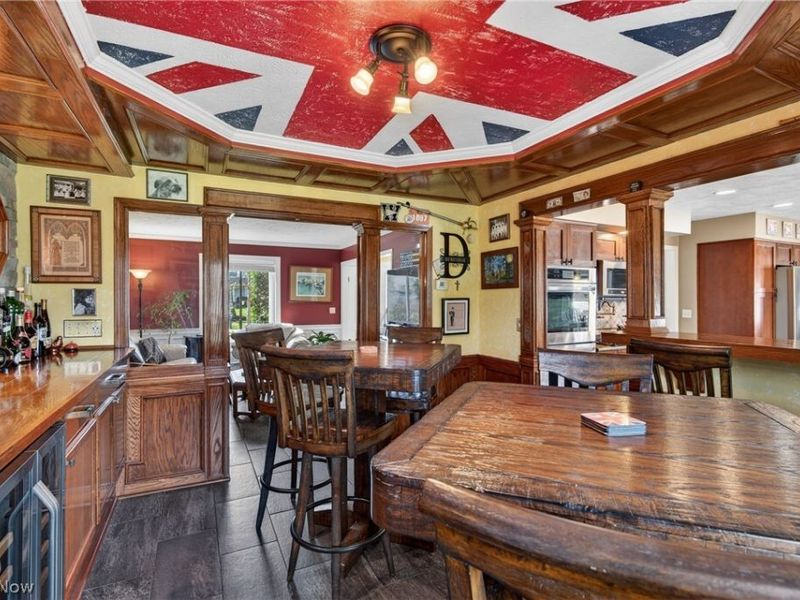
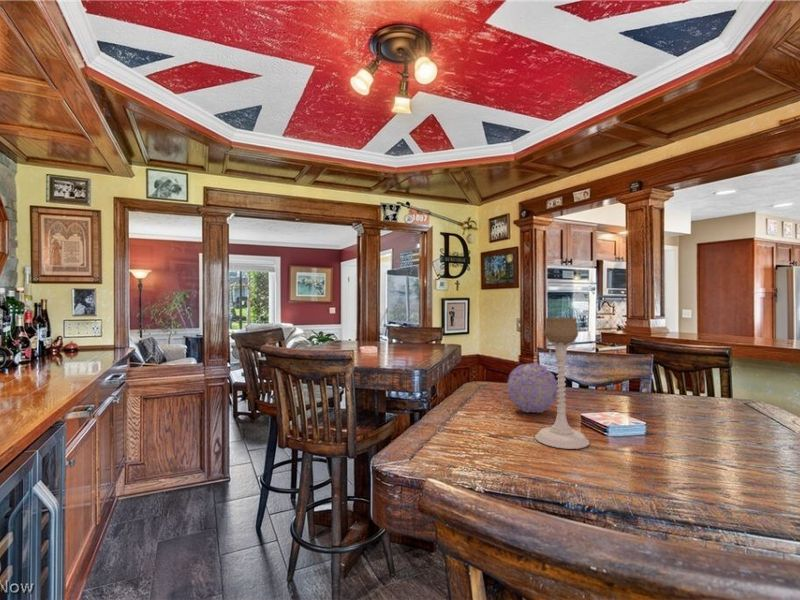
+ candle holder [534,316,590,450]
+ decorative ball [506,362,558,414]
